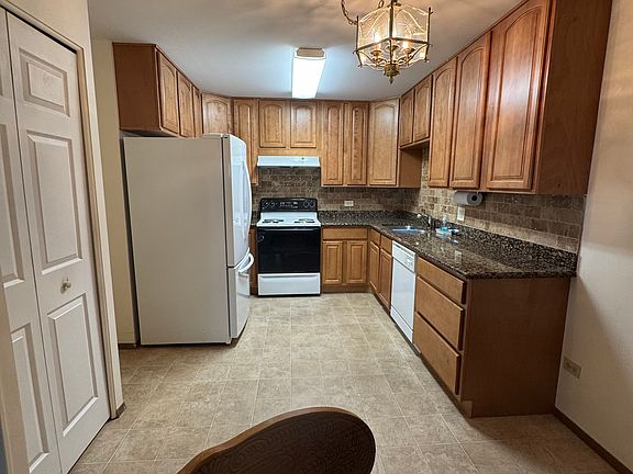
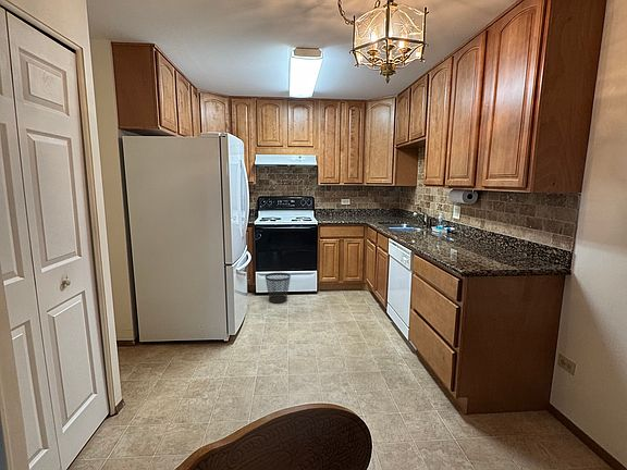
+ wastebasket [265,272,292,305]
